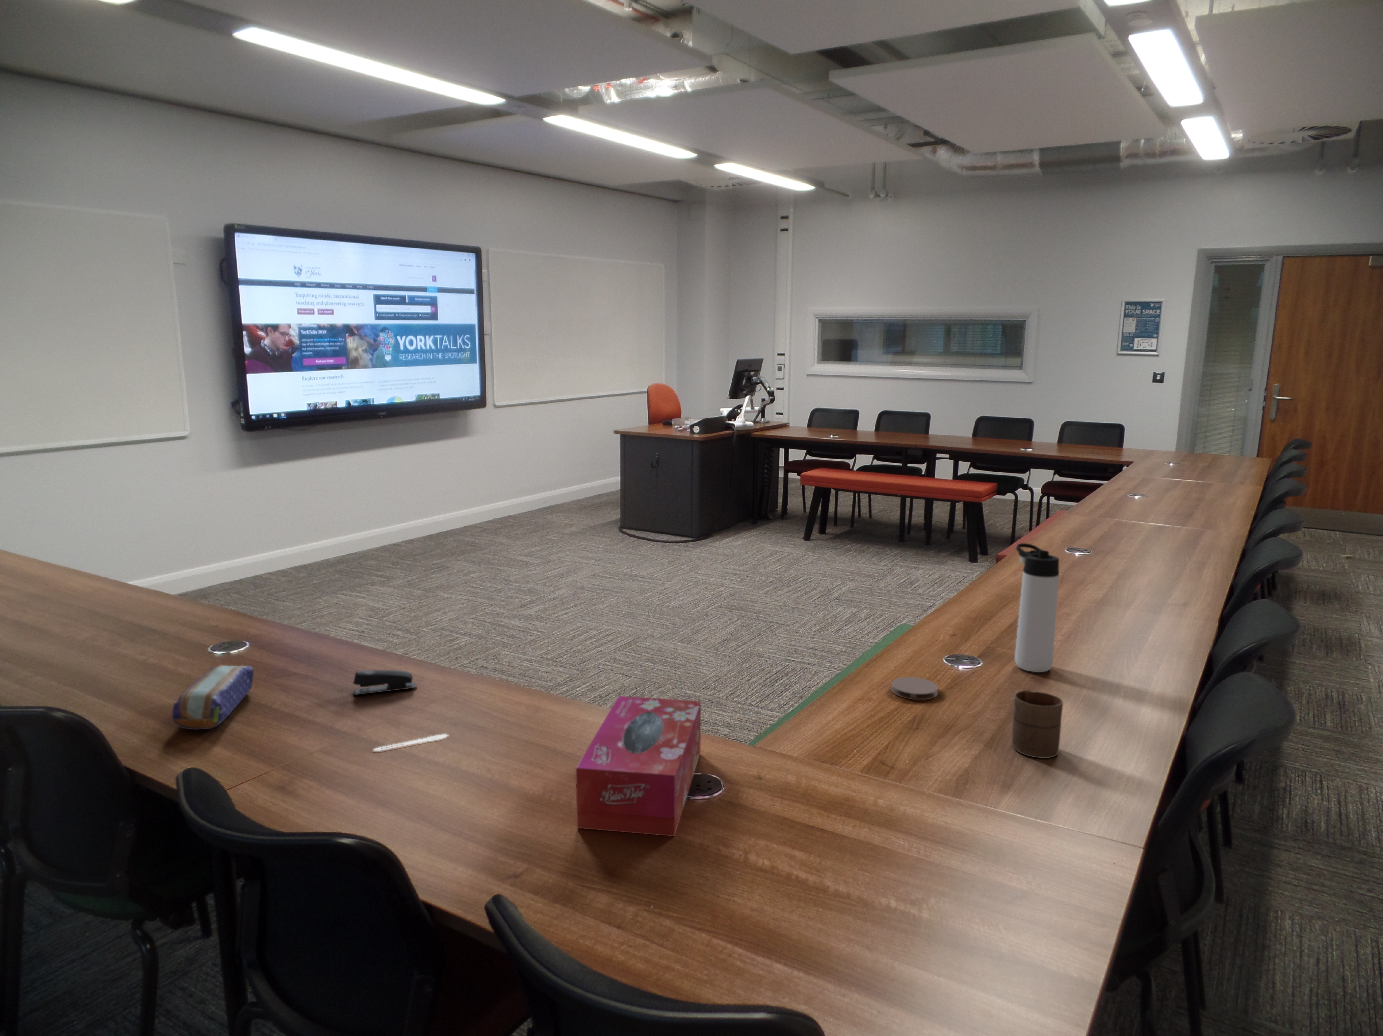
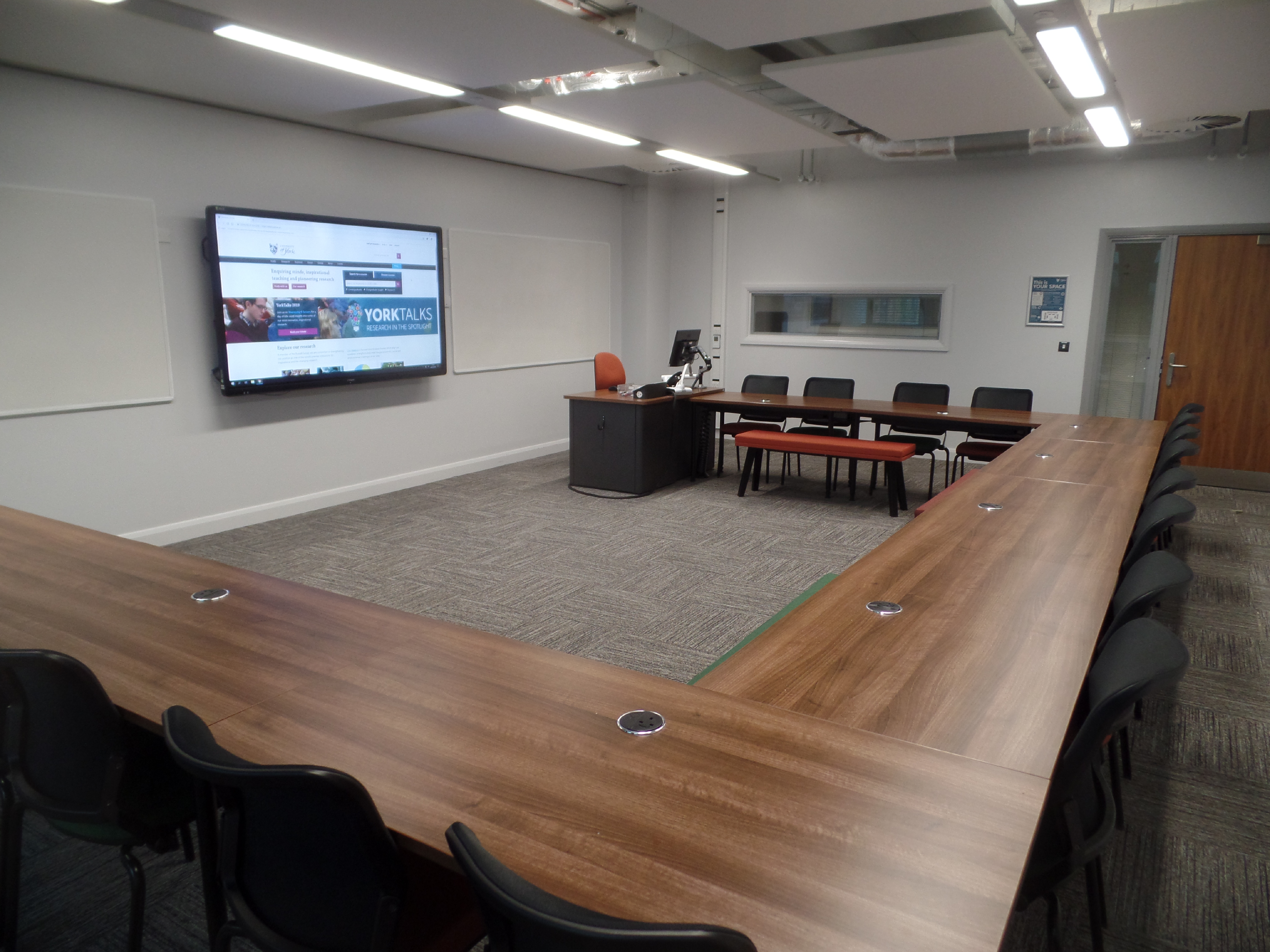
- pen [372,733,449,751]
- cup [1012,690,1064,758]
- tissue box [576,695,701,837]
- thermos bottle [1015,543,1060,673]
- pencil case [172,665,254,730]
- coaster [891,677,939,701]
- stapler [353,669,417,695]
